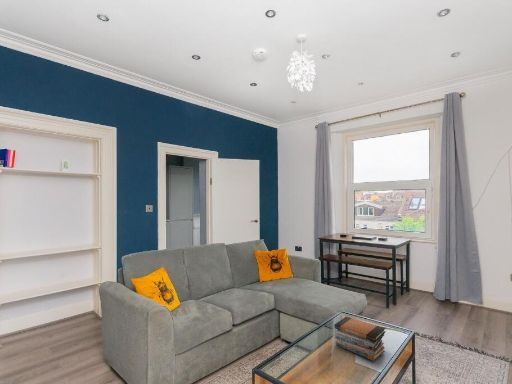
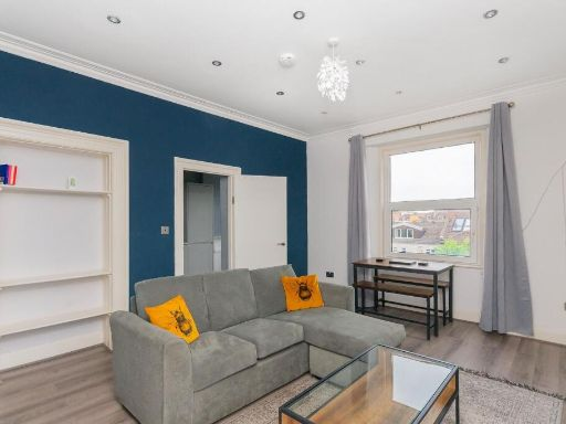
- book stack [333,316,387,362]
